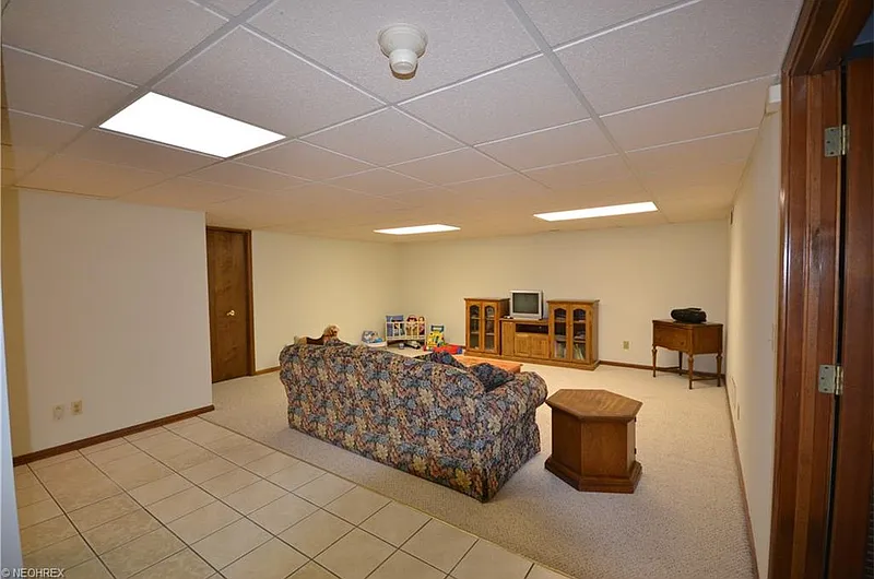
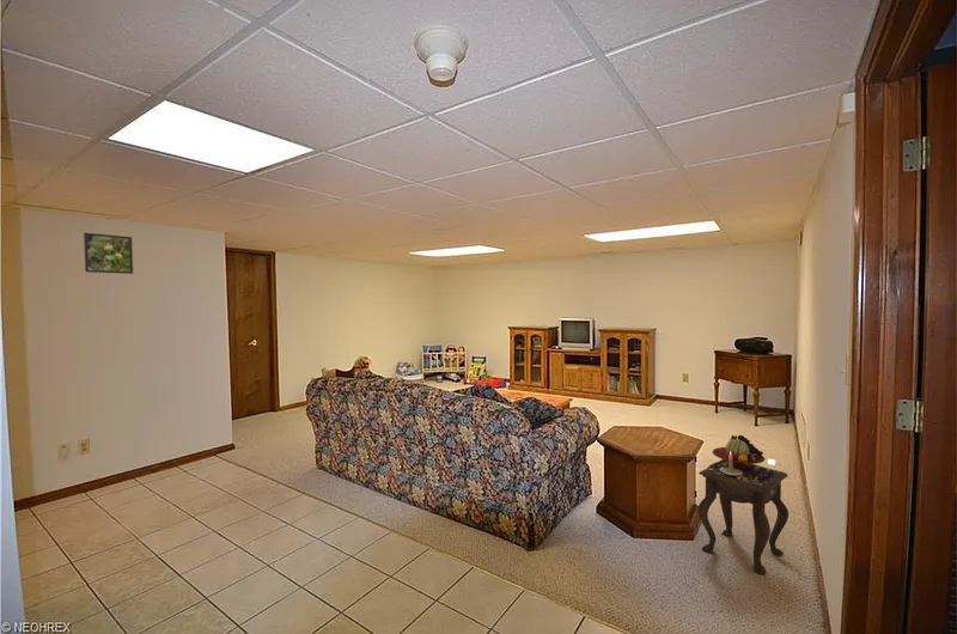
+ side table [696,434,790,577]
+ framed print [83,232,134,275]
